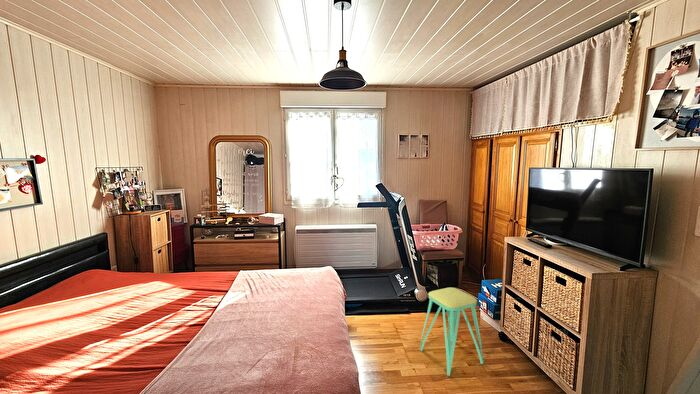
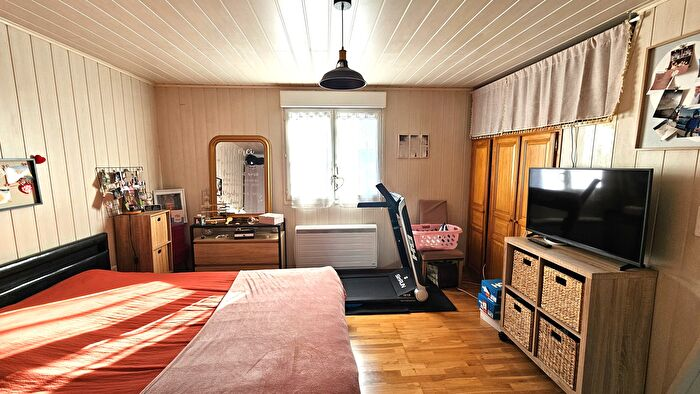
- stool [419,287,484,377]
